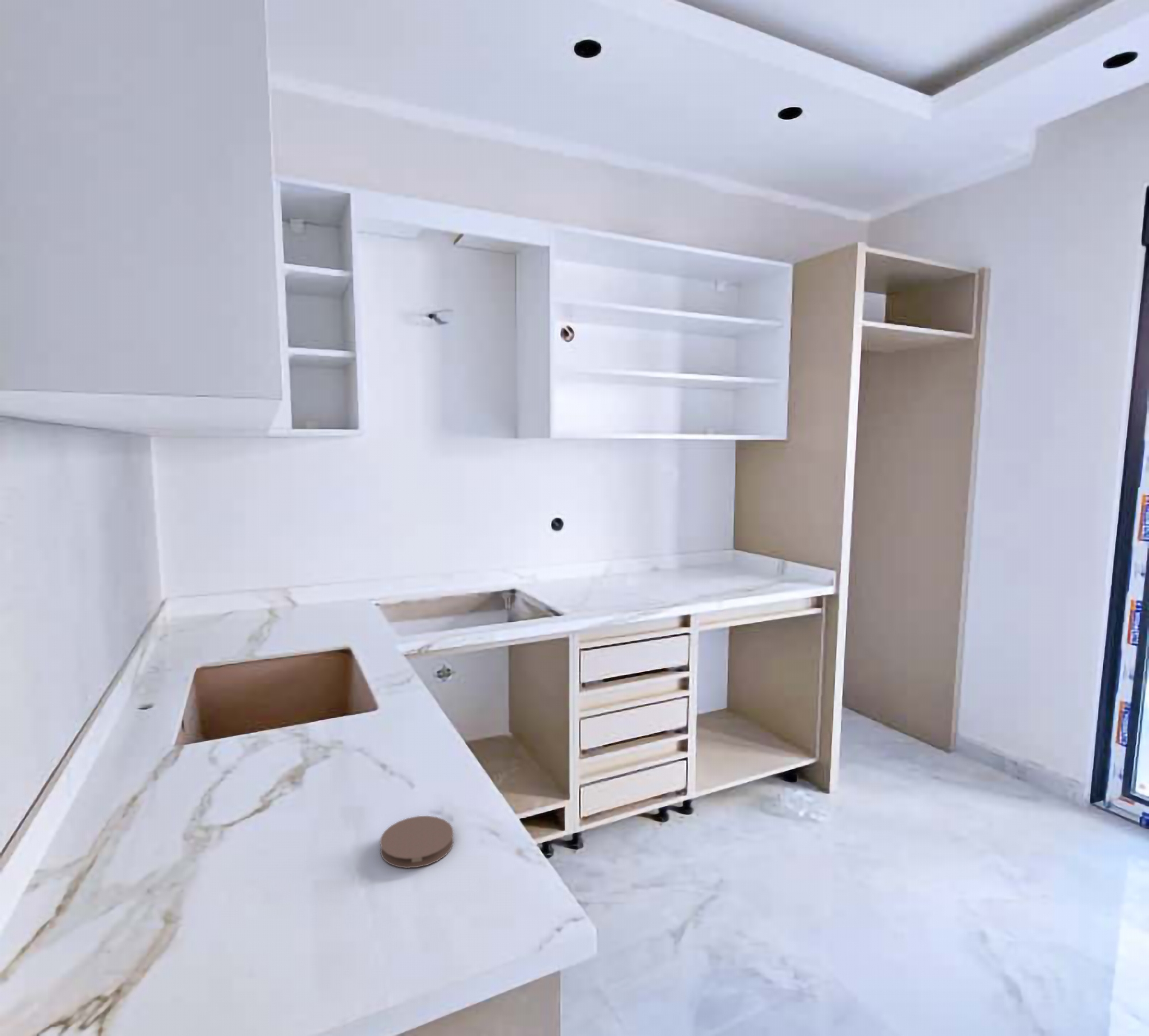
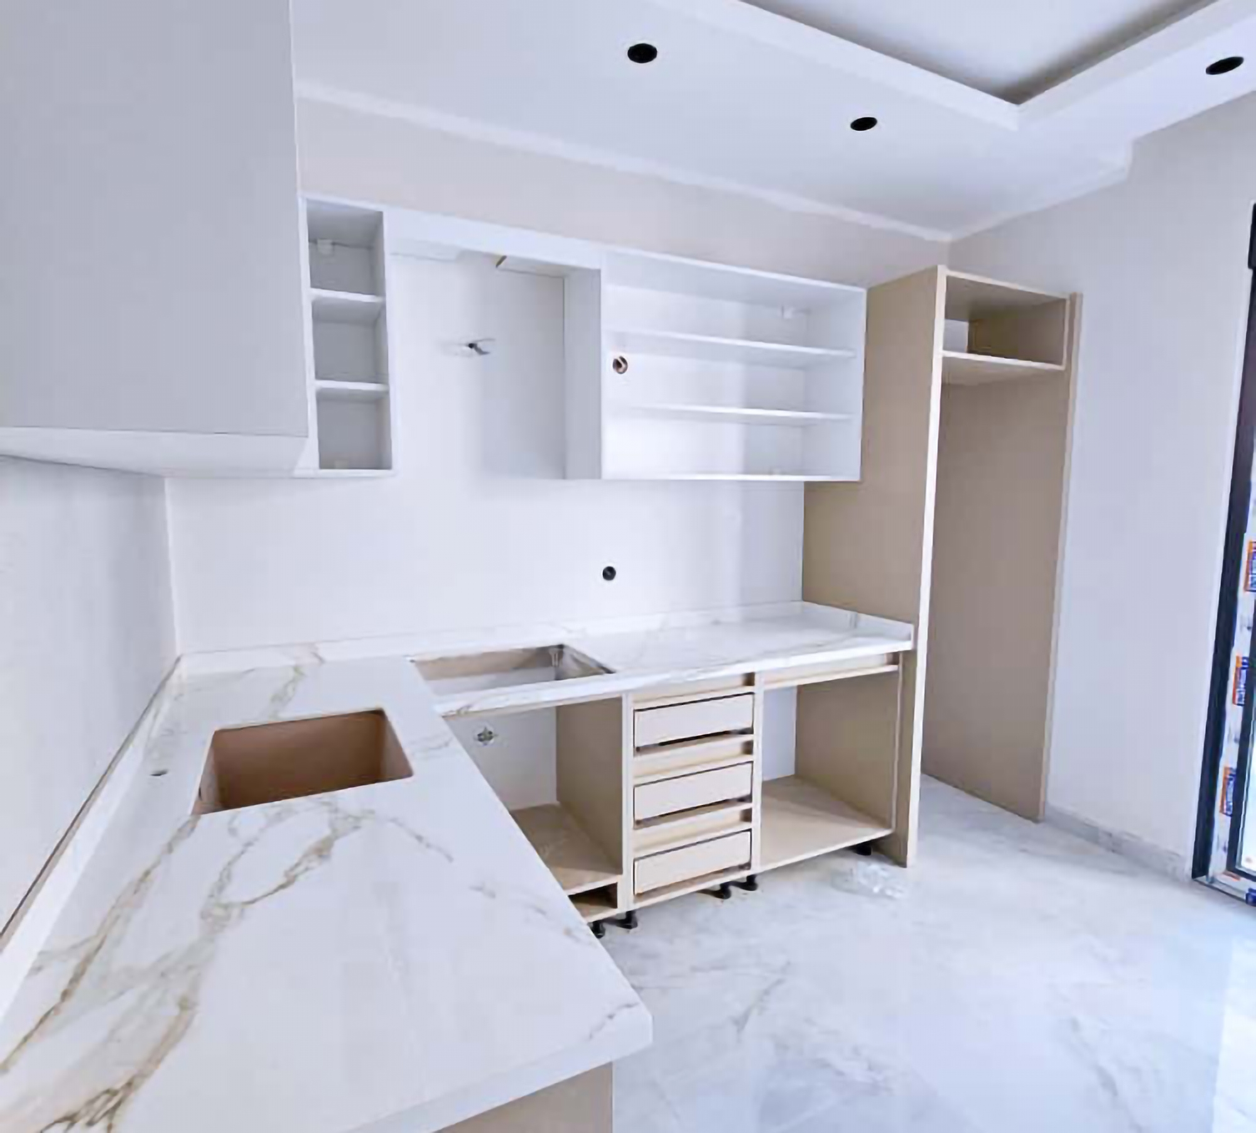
- coaster [379,815,454,869]
